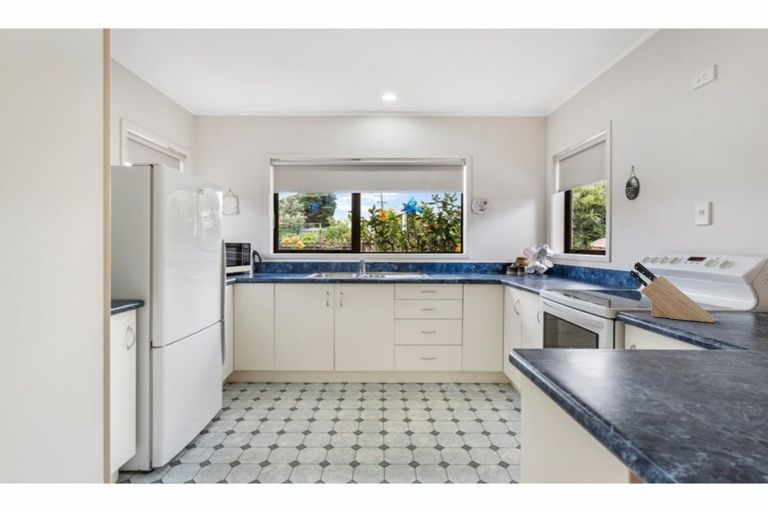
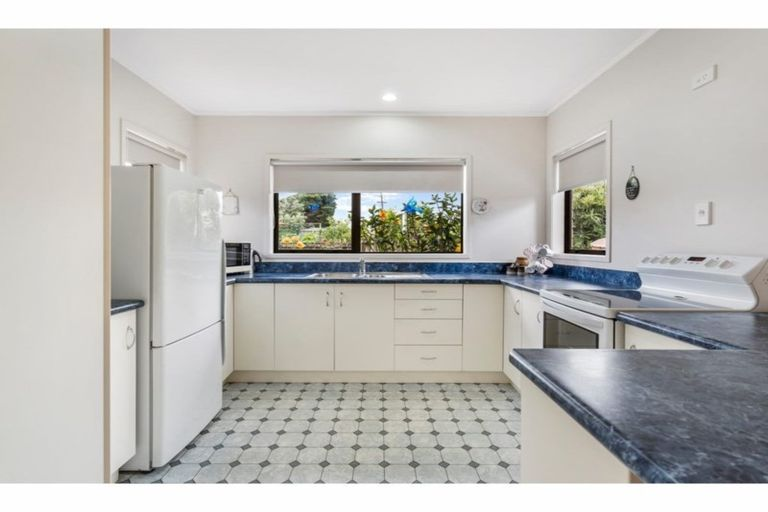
- knife block [629,261,716,323]
